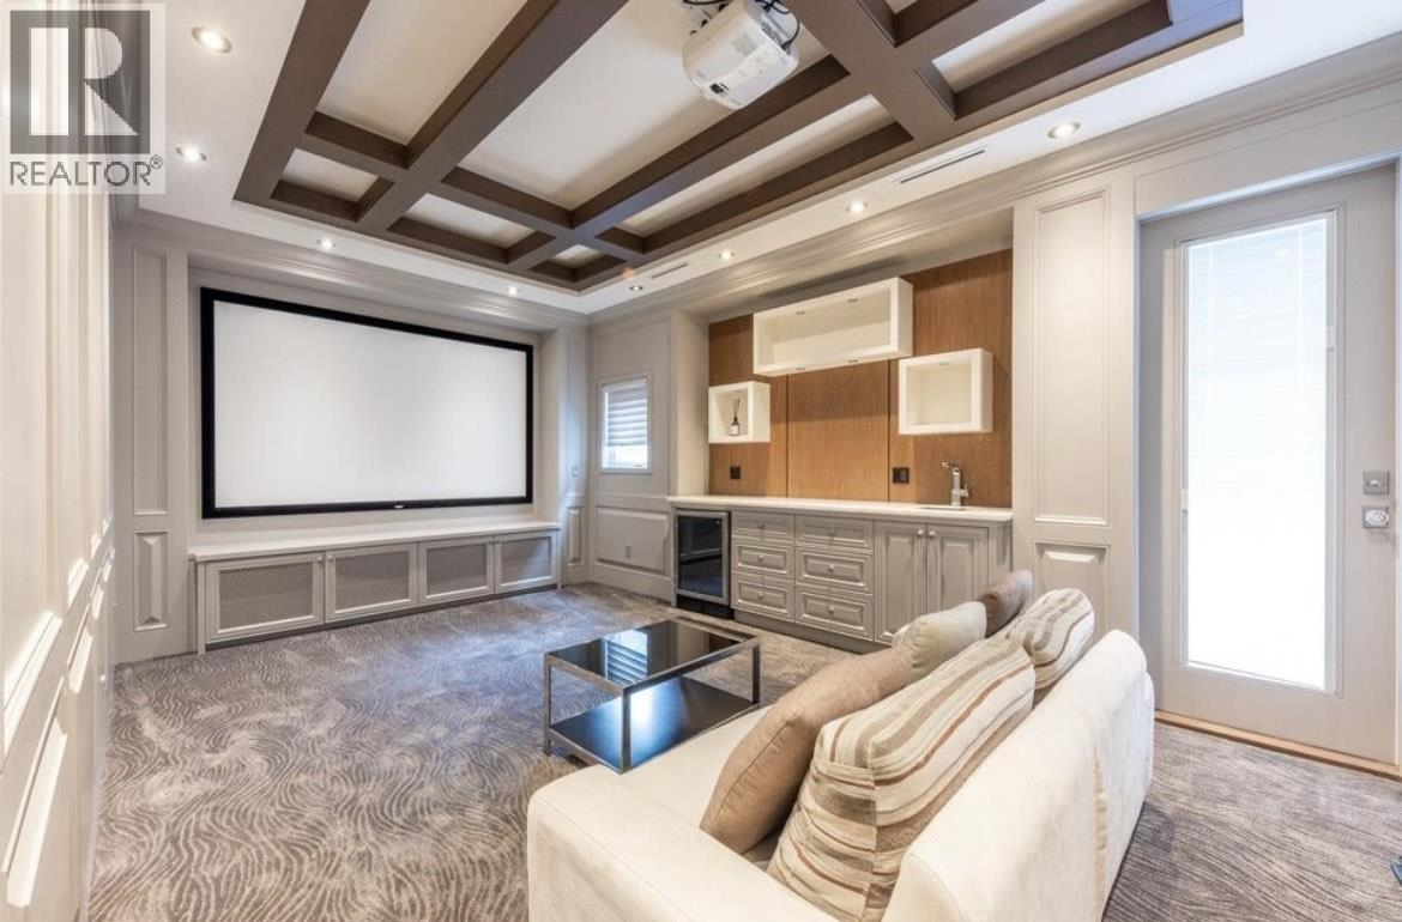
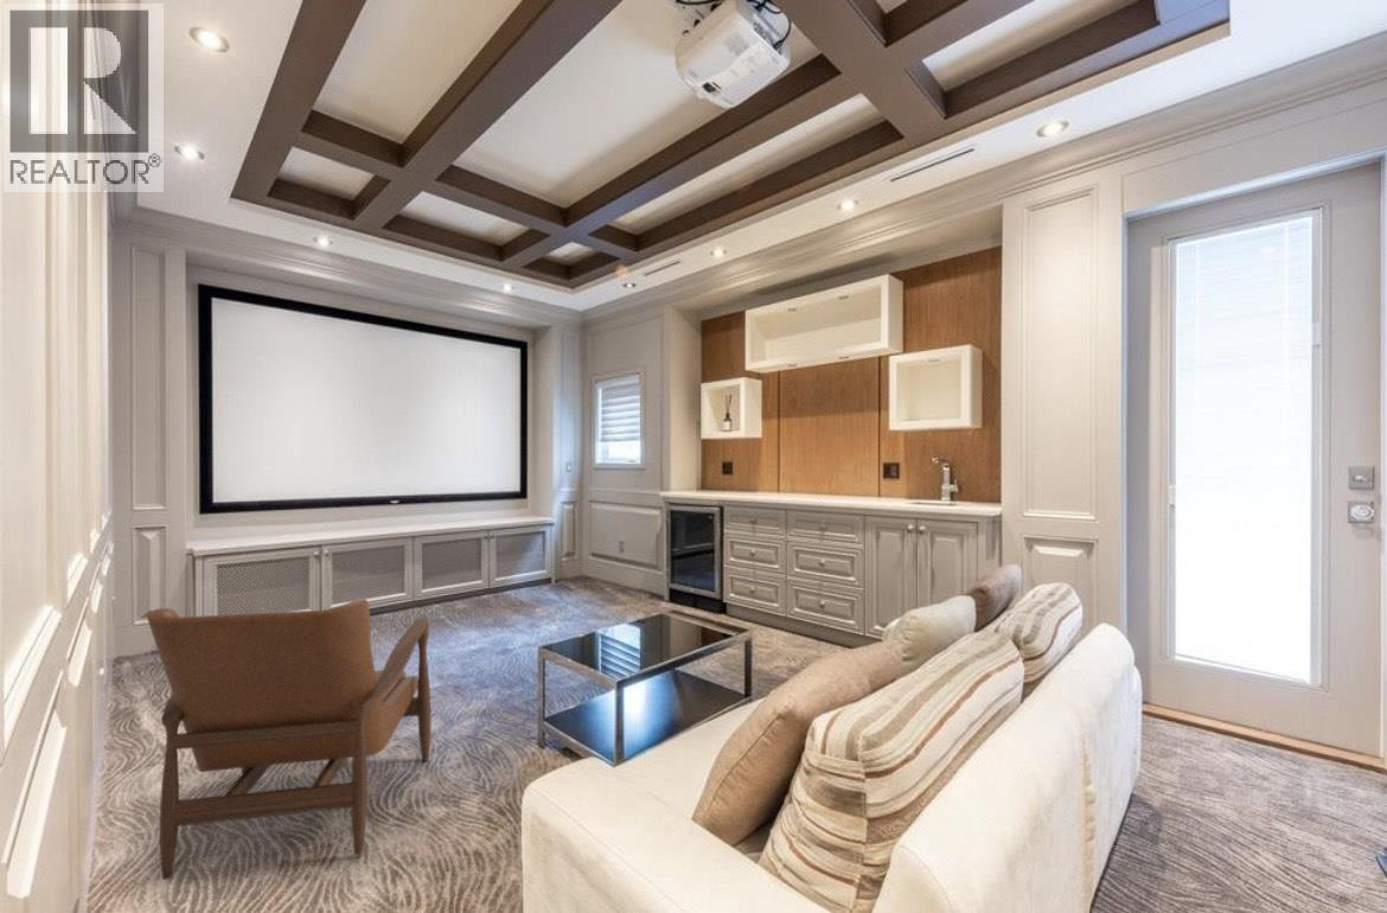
+ armchair [146,598,432,881]
